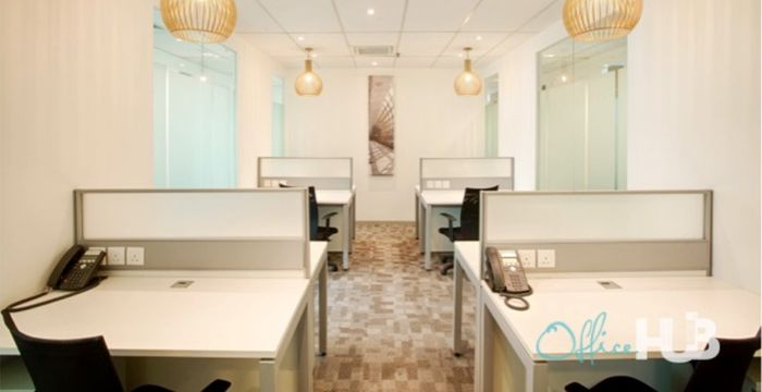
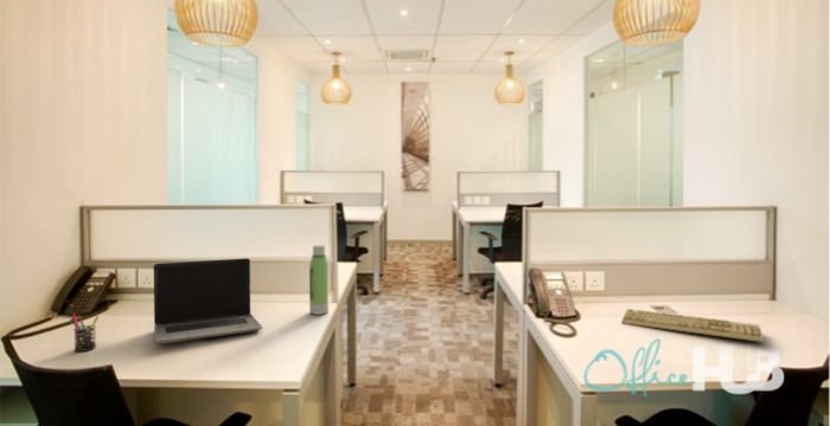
+ laptop computer [153,257,263,344]
+ keyboard [620,308,765,343]
+ water bottle [308,244,330,316]
+ pen holder [69,312,101,353]
